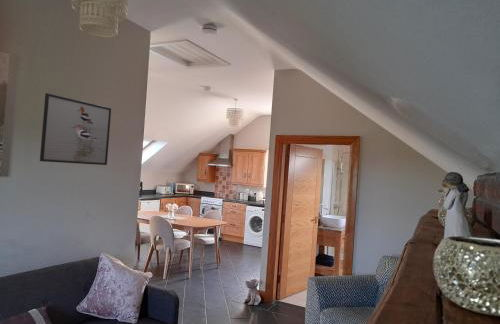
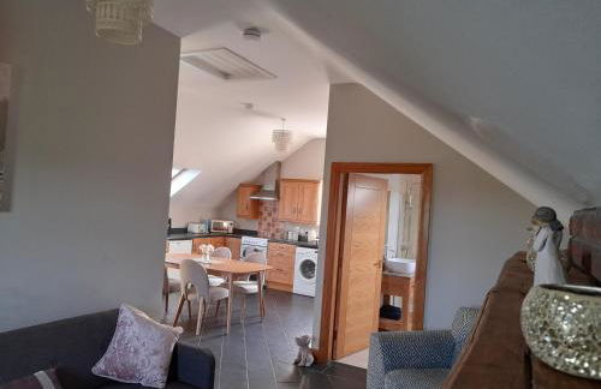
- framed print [39,92,112,166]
